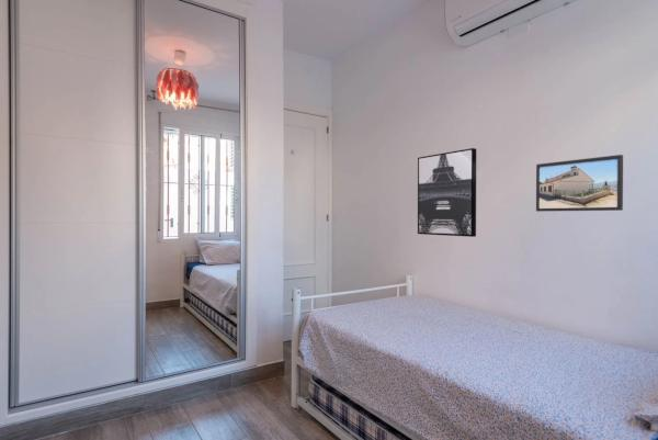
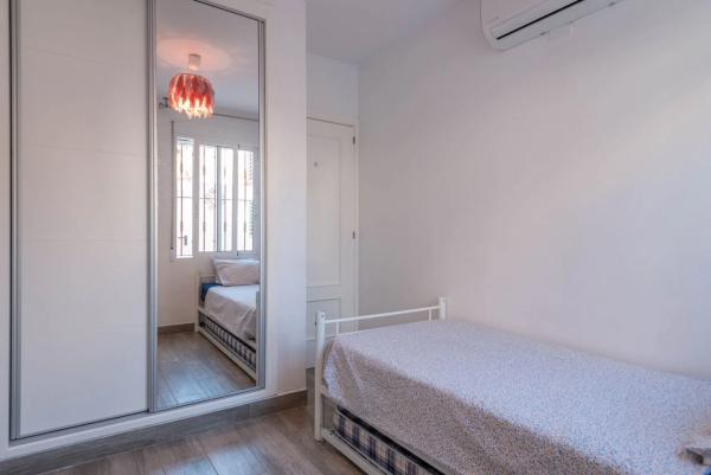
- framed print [535,154,624,213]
- wall art [417,147,477,238]
